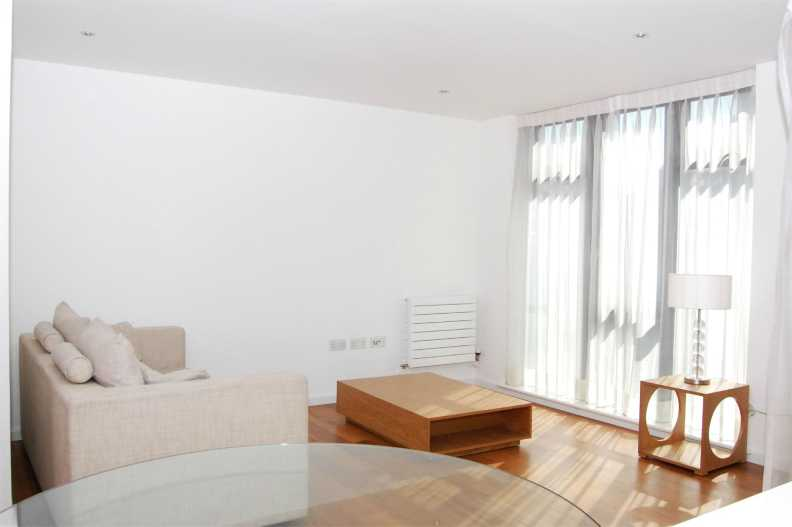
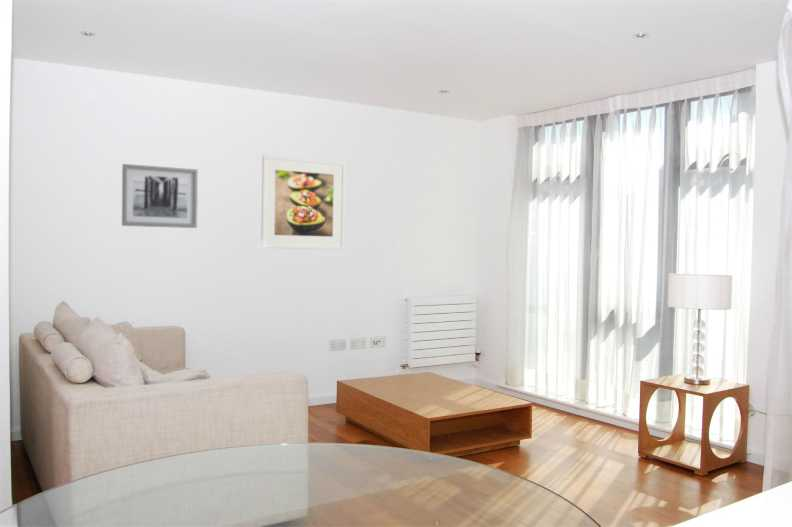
+ wall art [121,163,199,229]
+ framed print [260,154,346,250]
